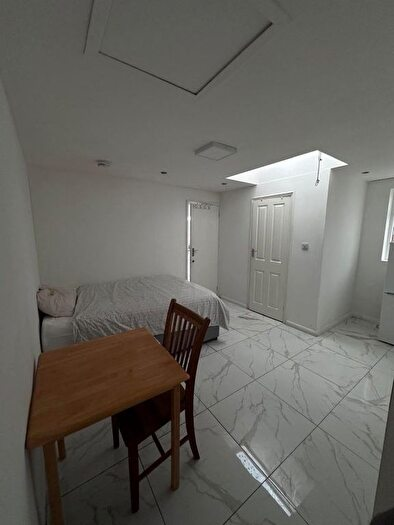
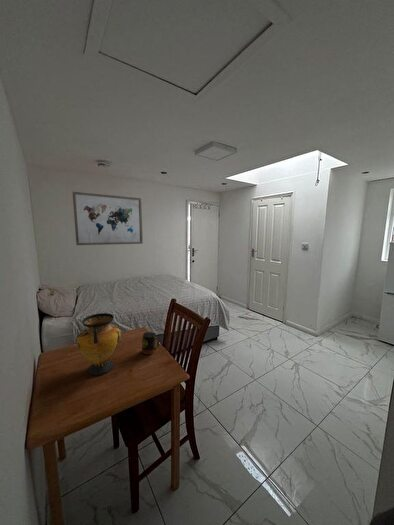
+ vase [76,312,122,376]
+ wall art [72,191,144,246]
+ mug [141,331,160,355]
